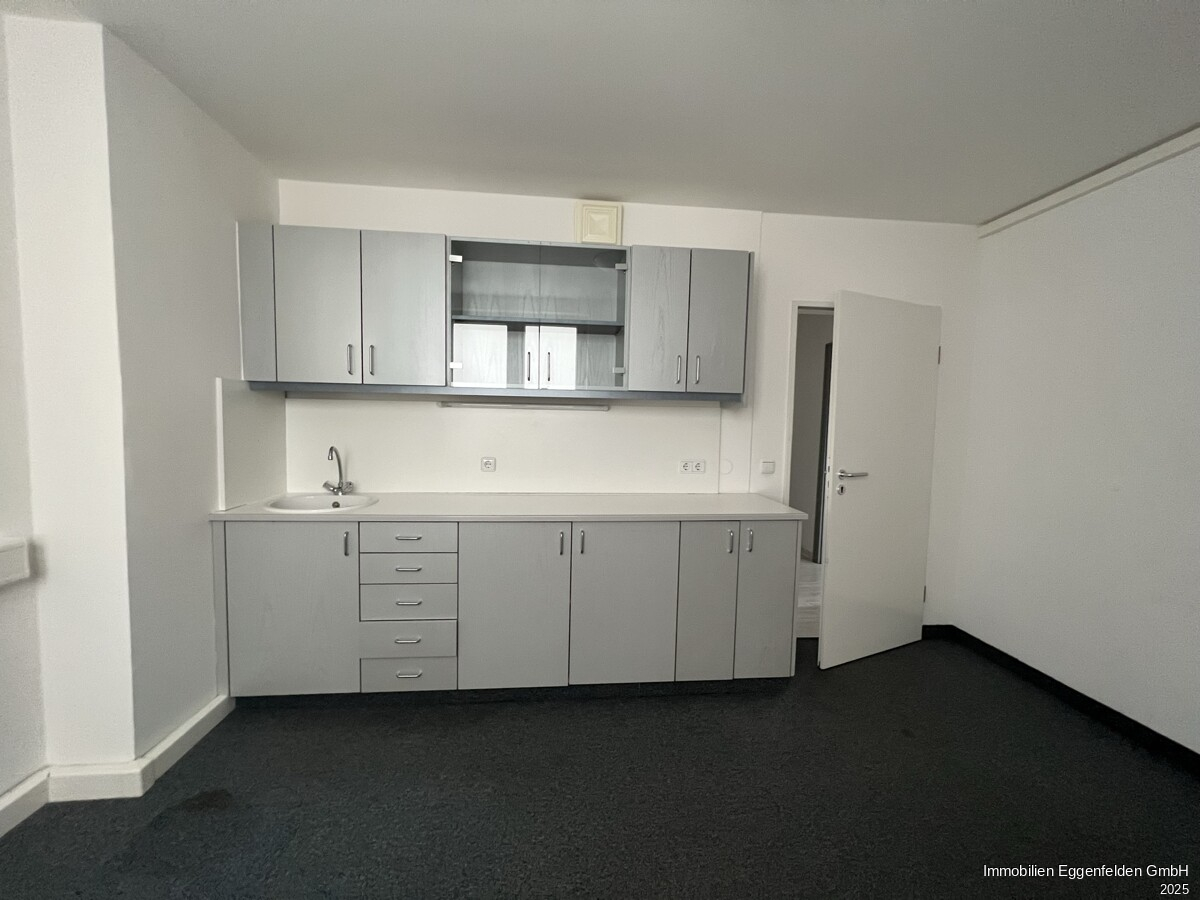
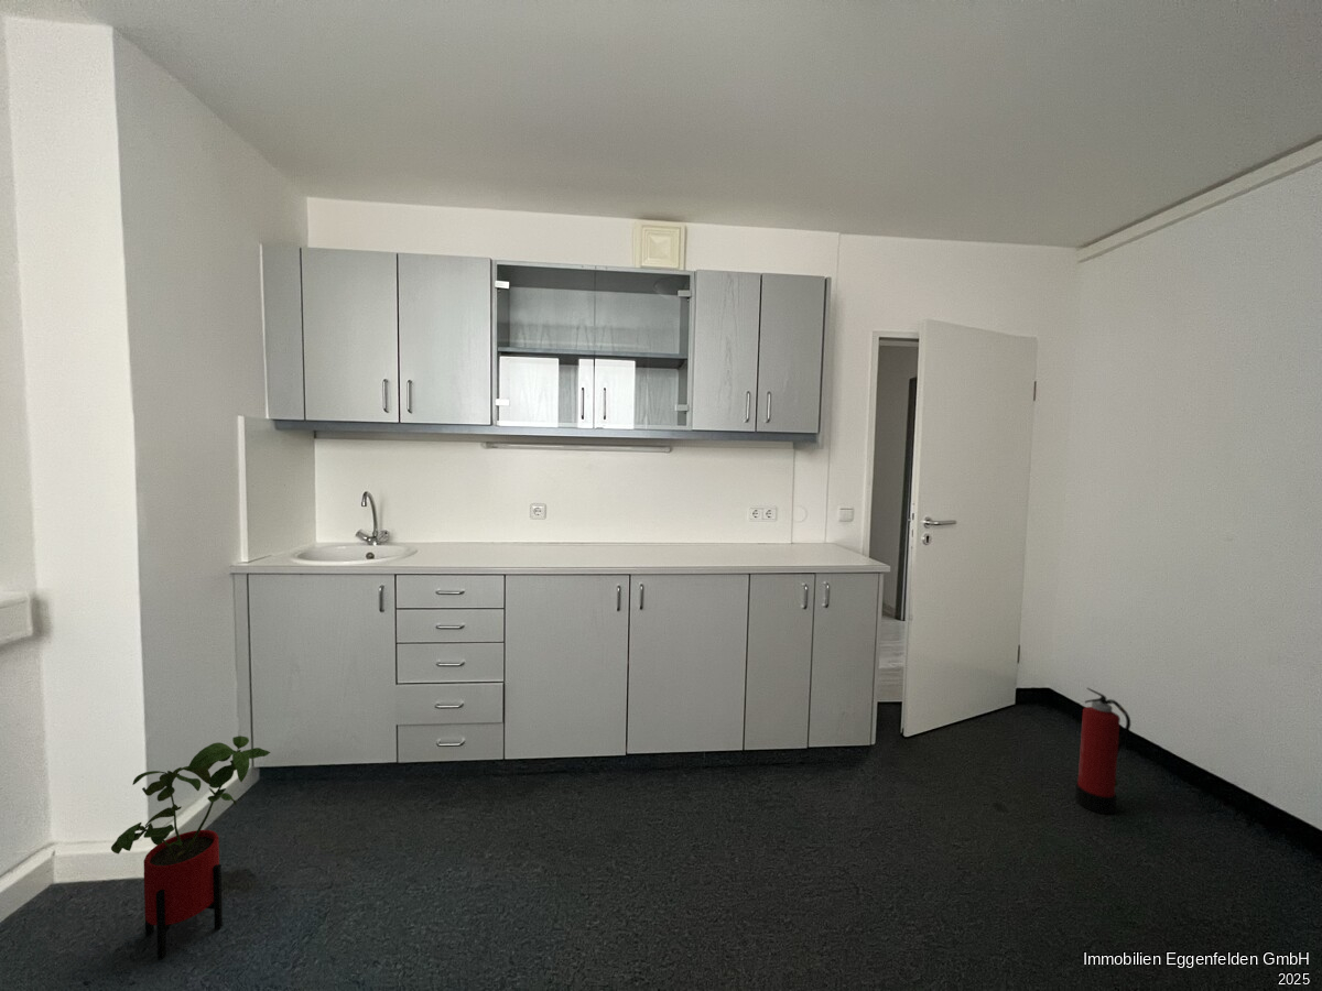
+ fire extinguisher [1074,687,1131,815]
+ house plant [110,734,271,960]
